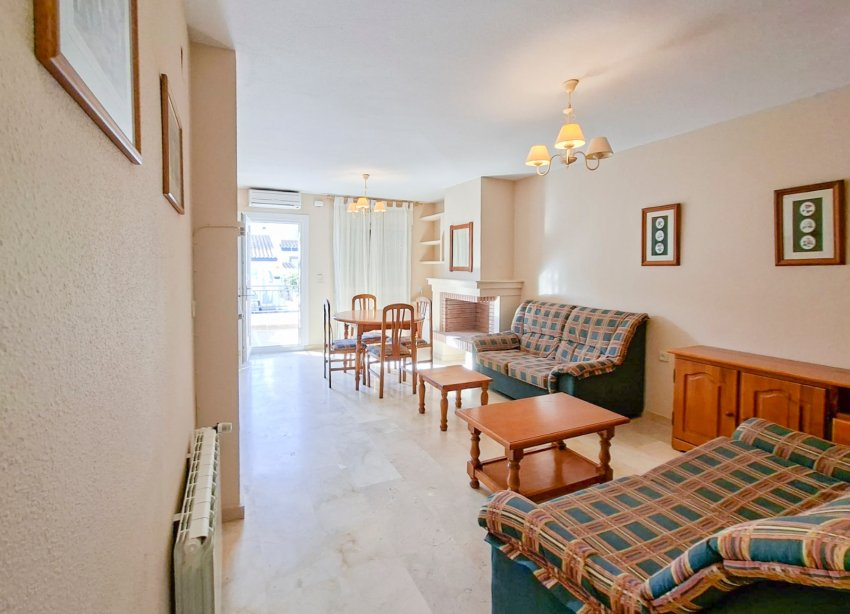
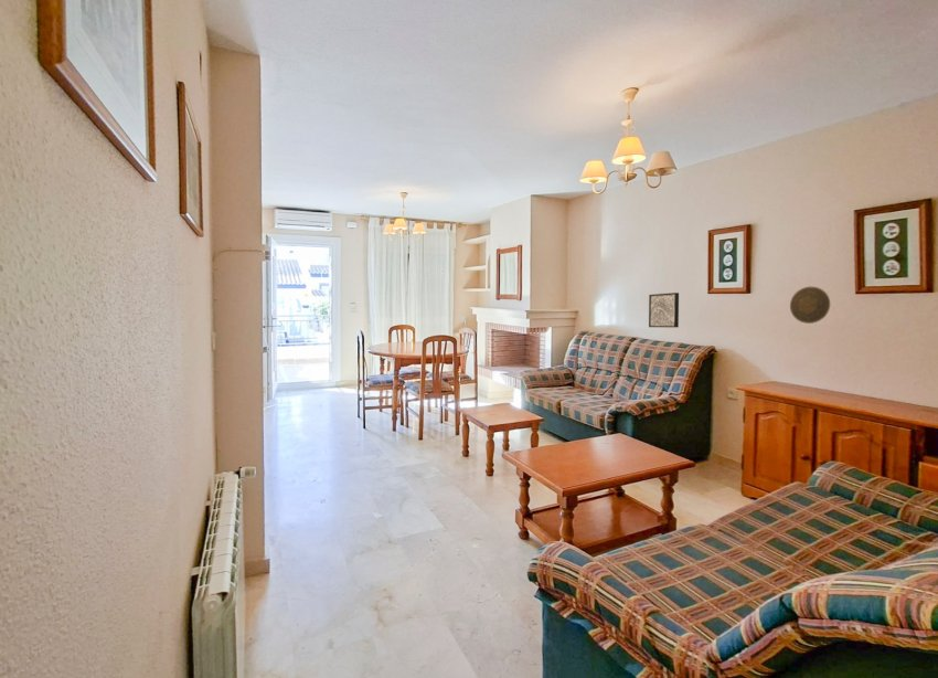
+ wall art [648,292,680,328]
+ decorative plate [789,286,831,325]
